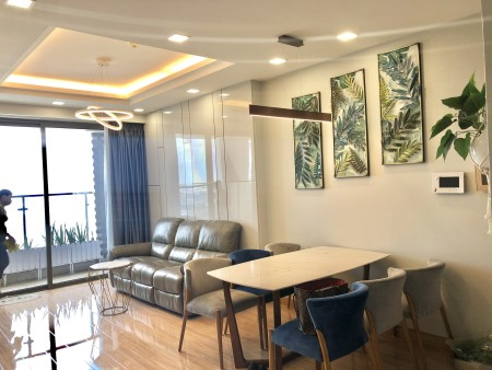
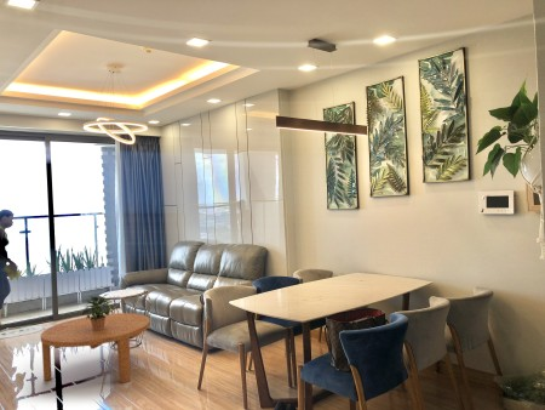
+ potted plant [81,292,115,330]
+ coffee table [40,312,151,385]
